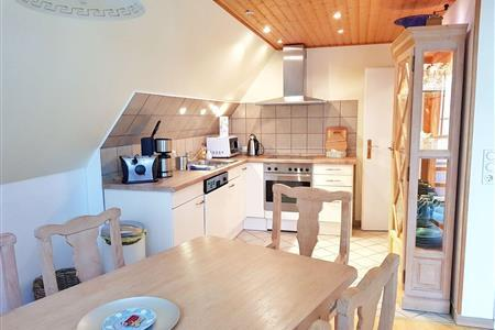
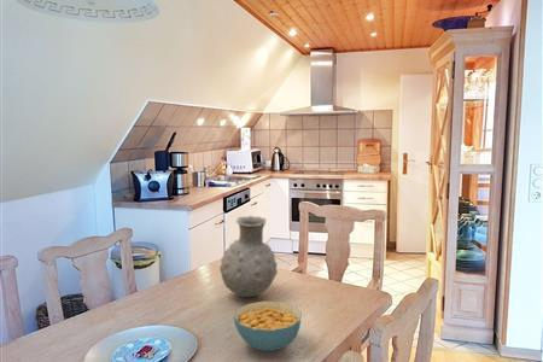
+ vase [218,215,279,298]
+ cereal bowl [233,299,303,352]
